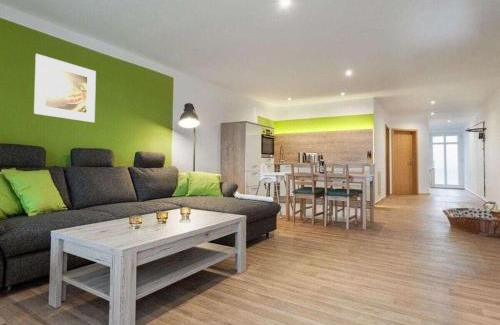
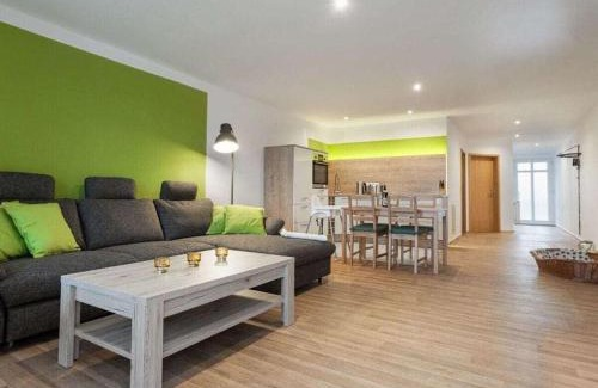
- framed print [33,53,97,123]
